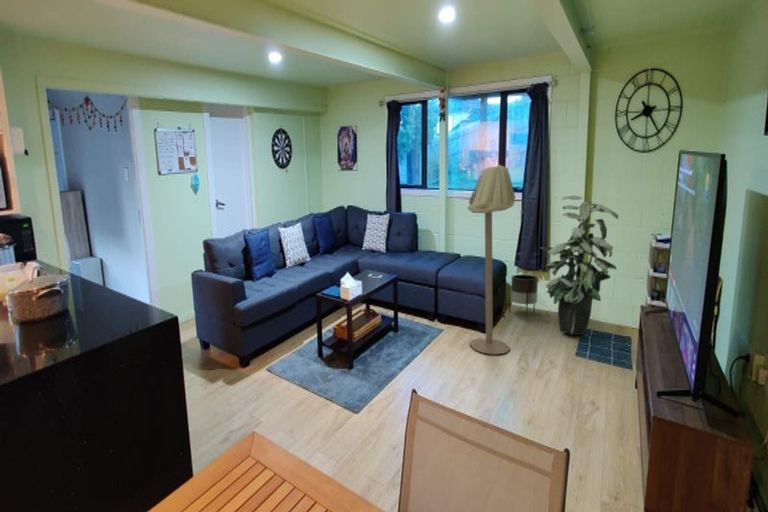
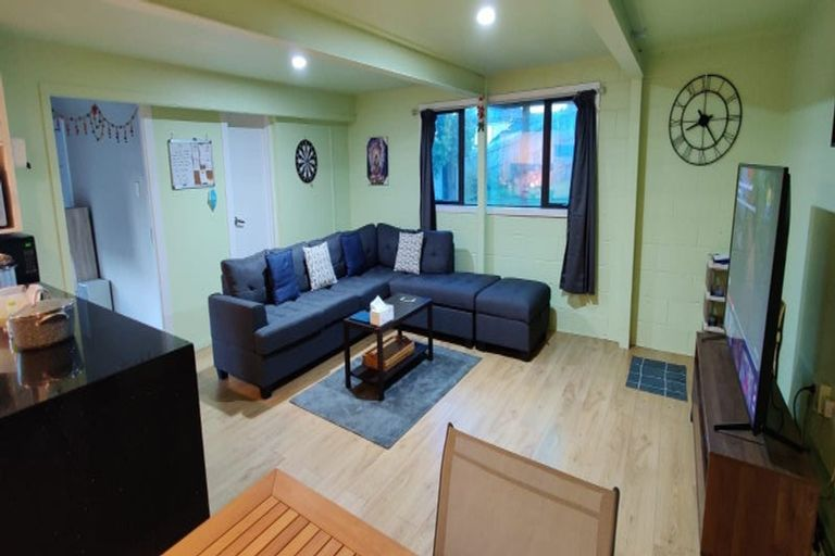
- indoor plant [540,195,619,336]
- planter [508,274,539,319]
- floor lamp [467,163,516,355]
